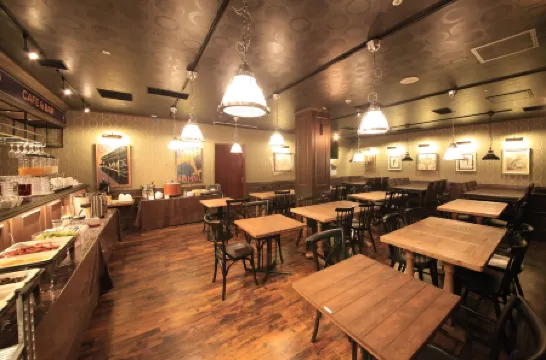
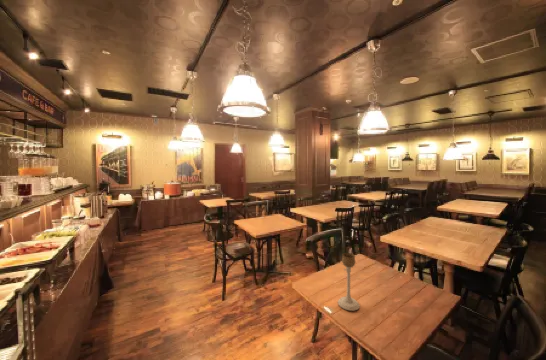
+ candle holder [337,252,360,312]
